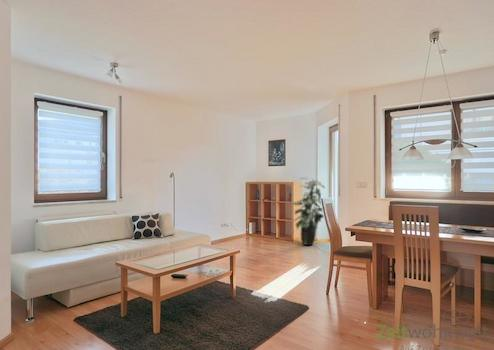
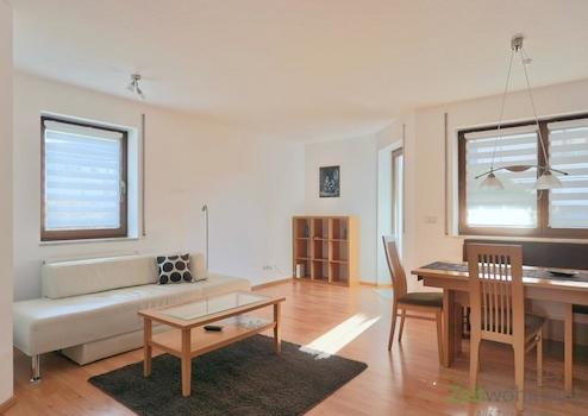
- indoor plant [291,176,326,246]
